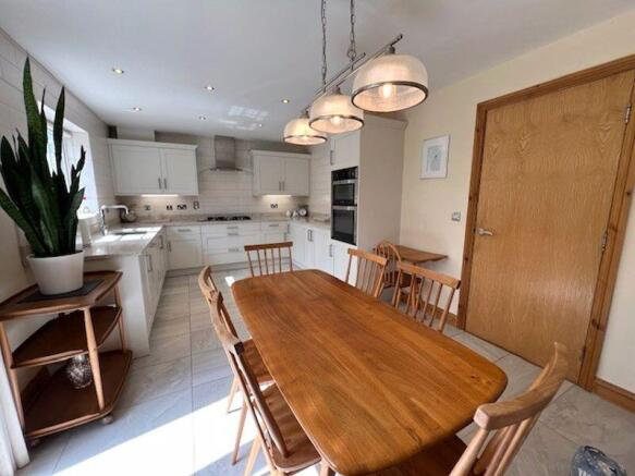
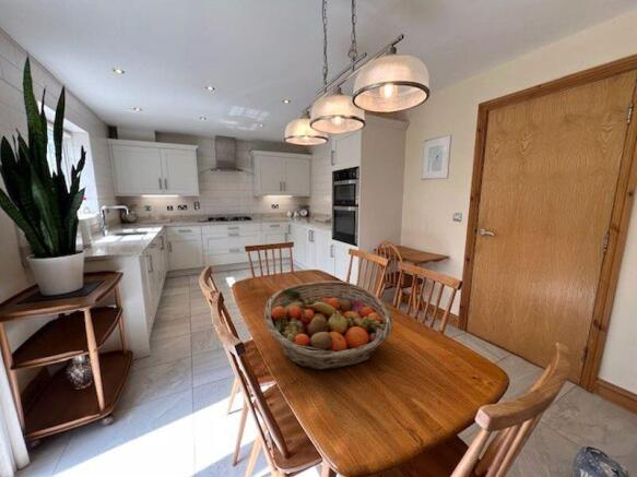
+ fruit basket [263,279,394,371]
